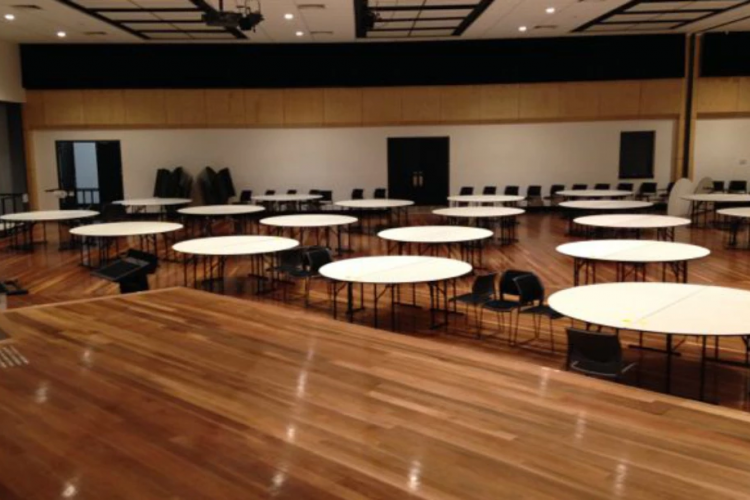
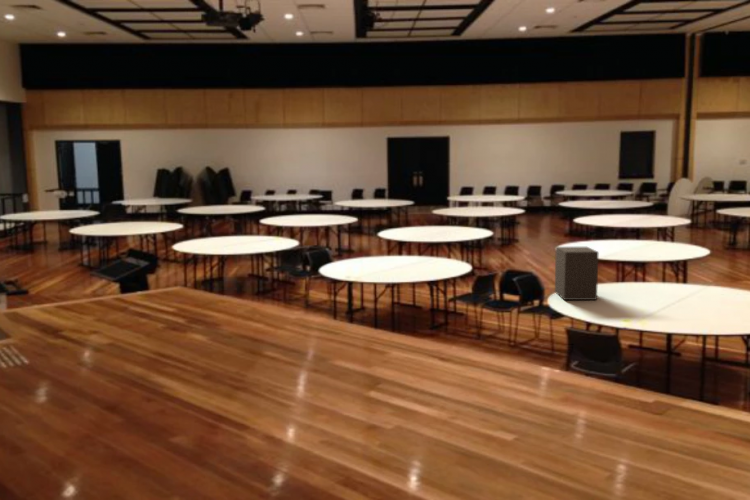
+ speaker [554,246,600,301]
